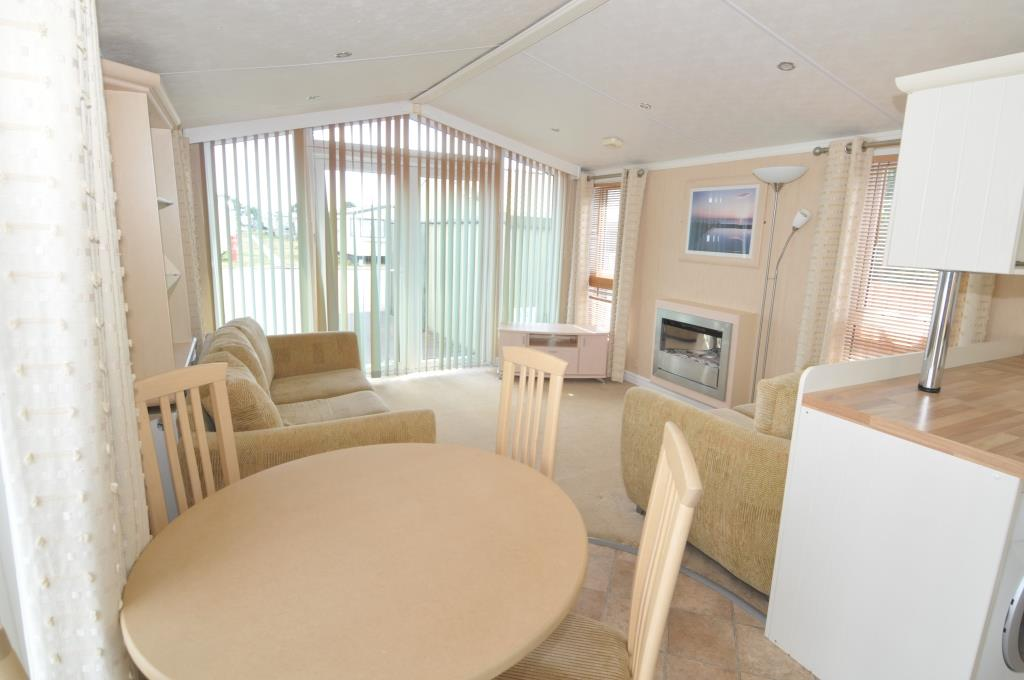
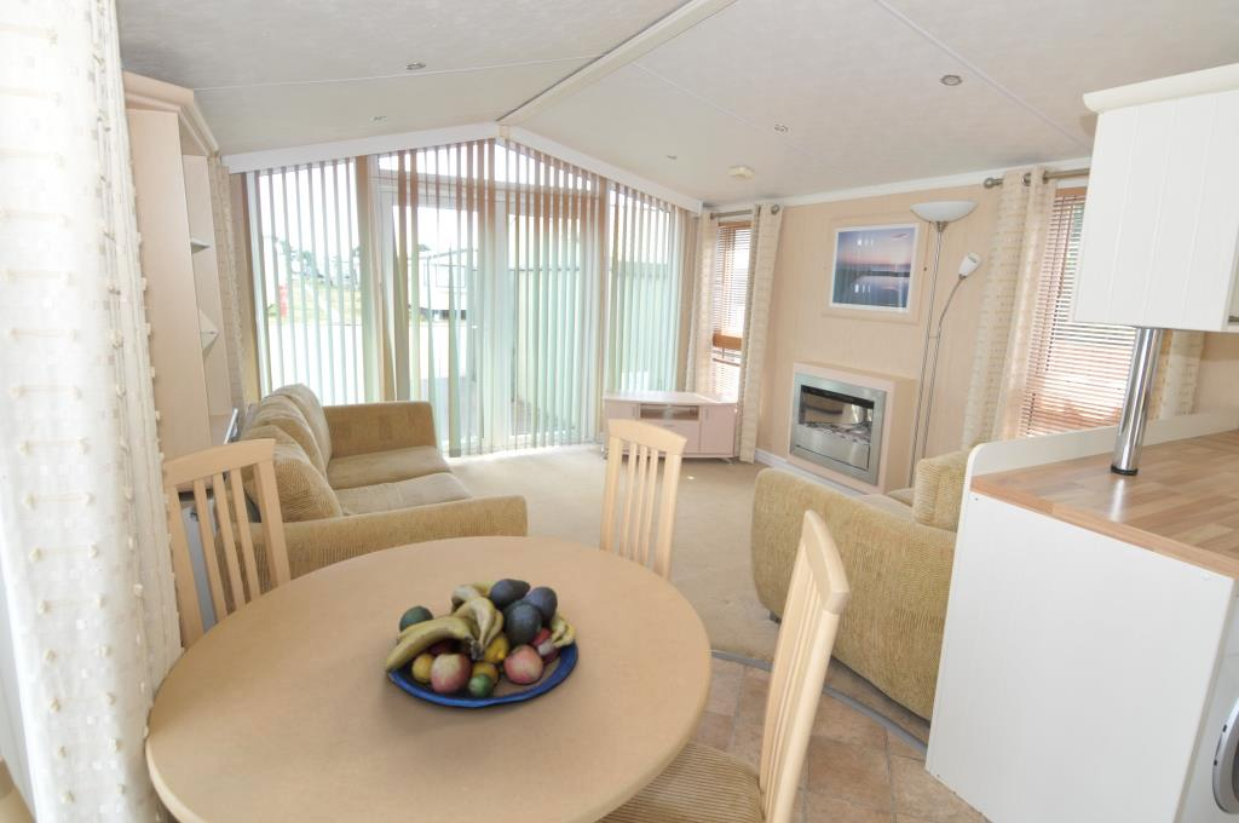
+ fruit bowl [384,577,580,708]
